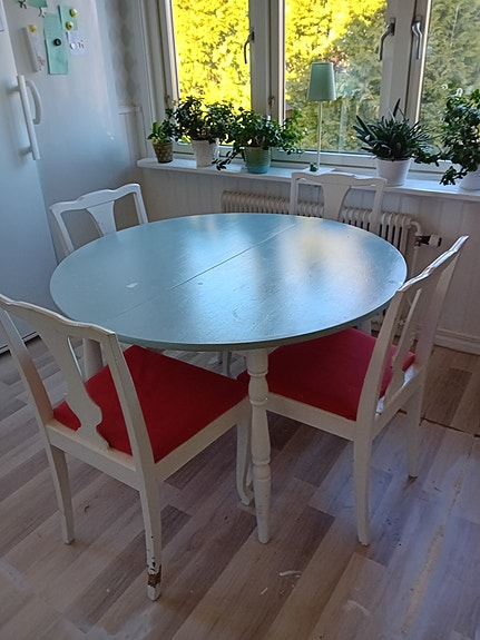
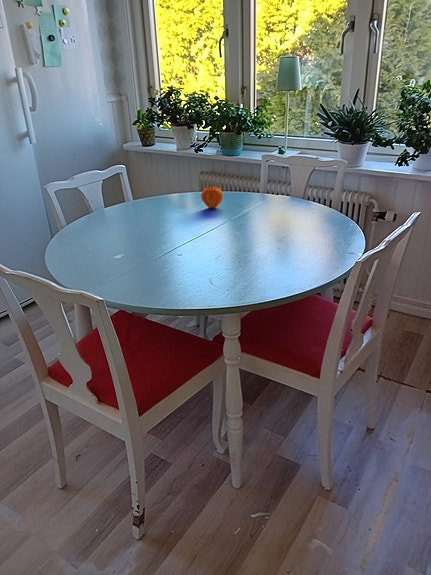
+ fruit [200,183,224,209]
